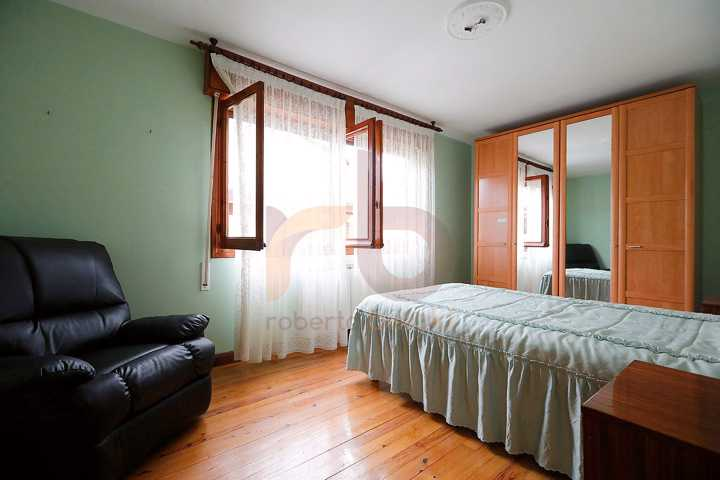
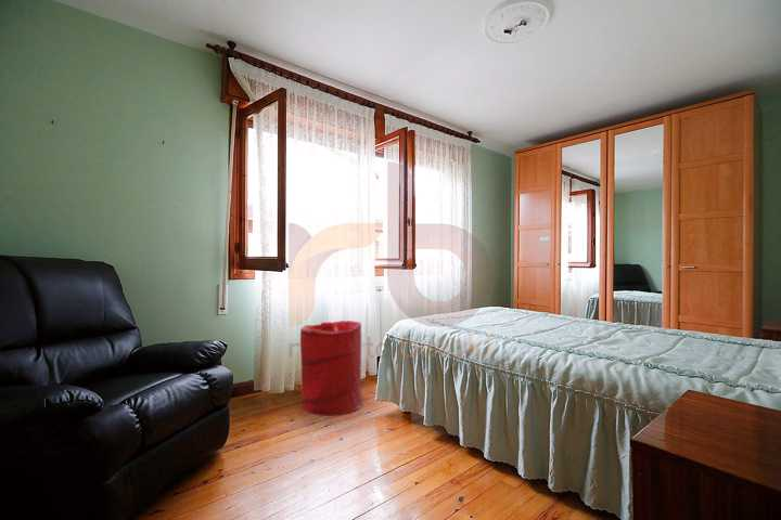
+ laundry hamper [299,320,362,417]
